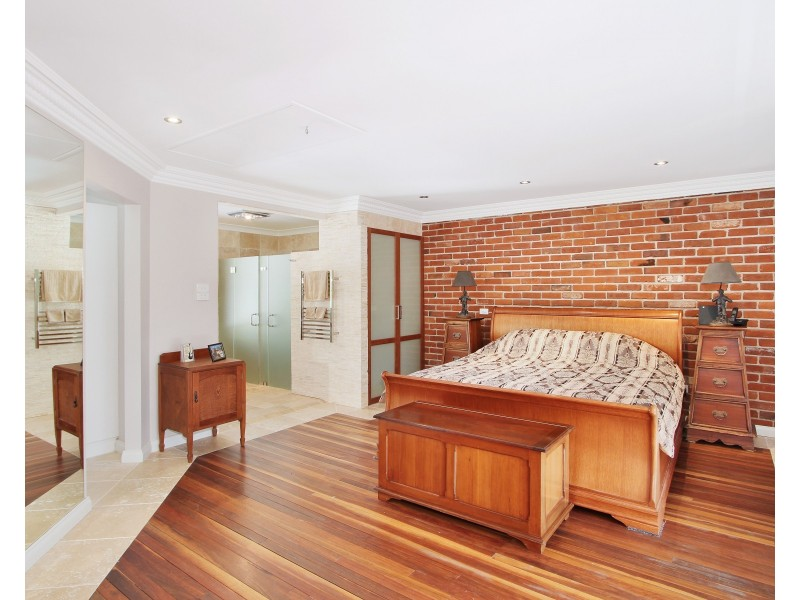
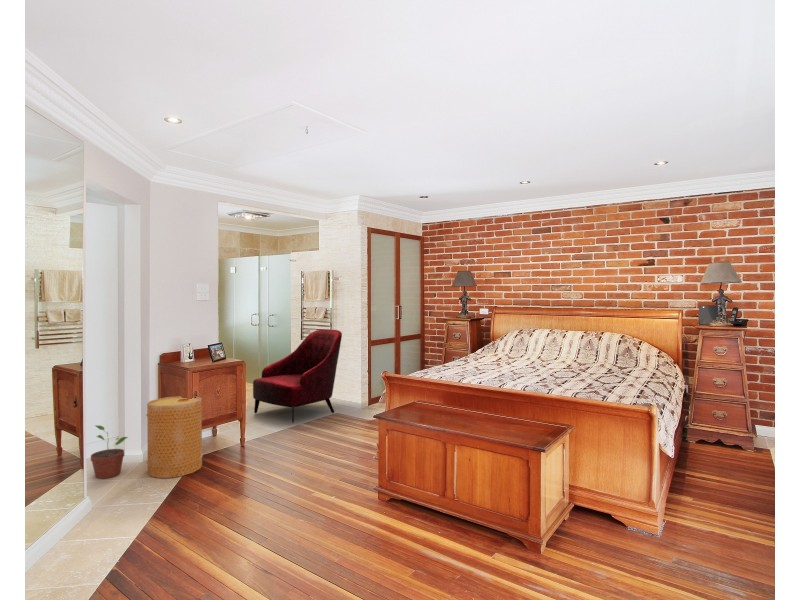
+ armchair [252,328,343,424]
+ potted plant [90,424,129,480]
+ basket [145,395,204,479]
